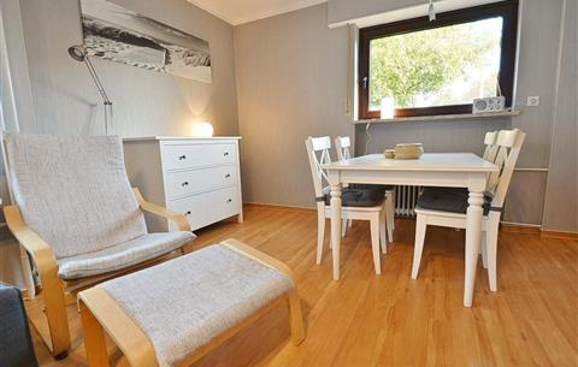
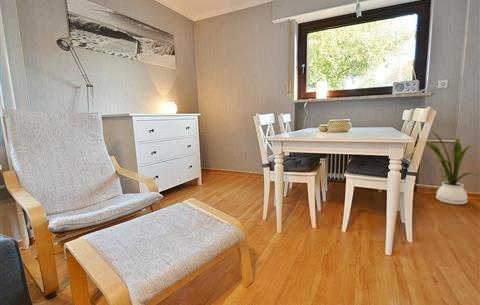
+ house plant [426,130,479,205]
